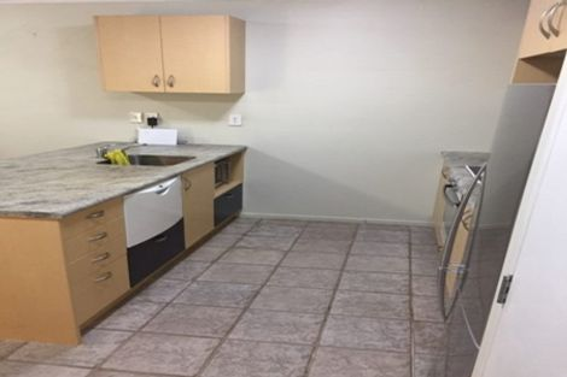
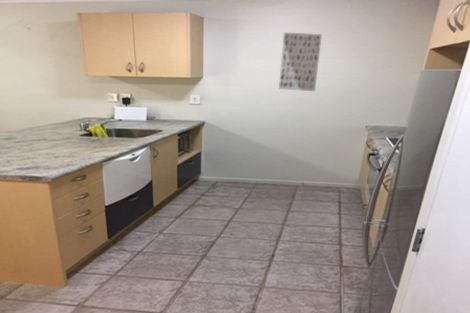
+ wall art [278,31,323,92]
